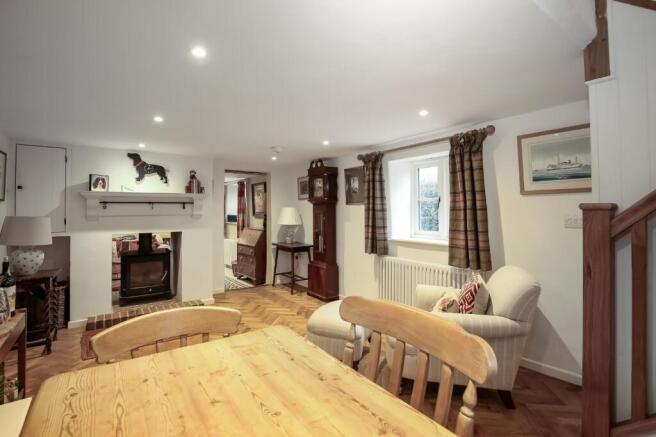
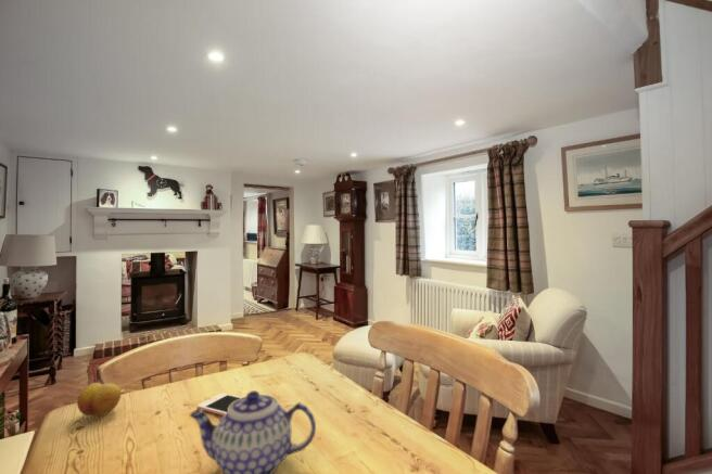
+ fruit [76,382,123,418]
+ cell phone [196,393,242,417]
+ teapot [189,389,317,474]
